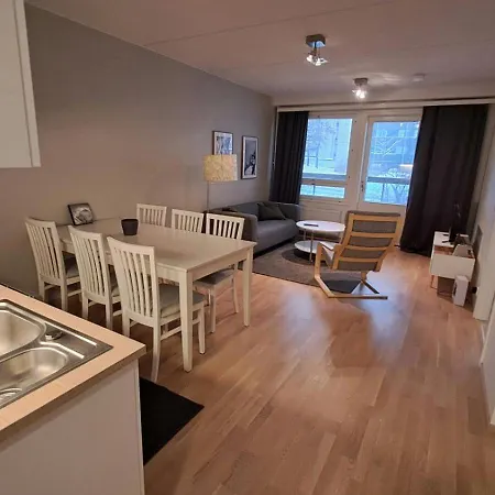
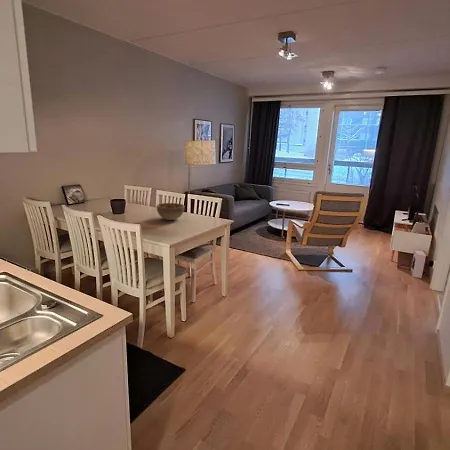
+ decorative bowl [155,202,186,221]
